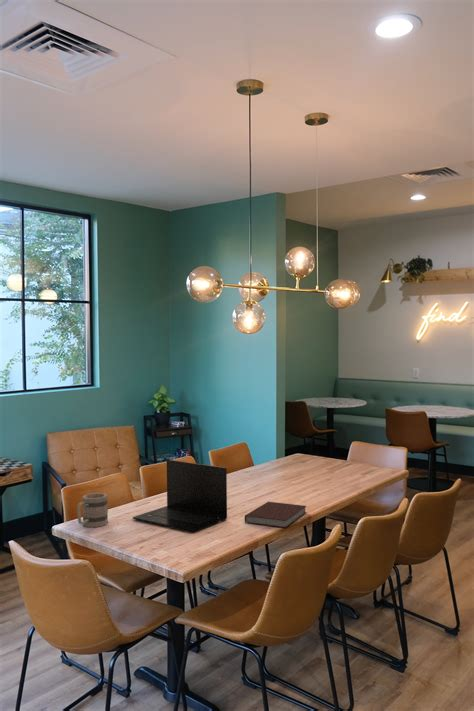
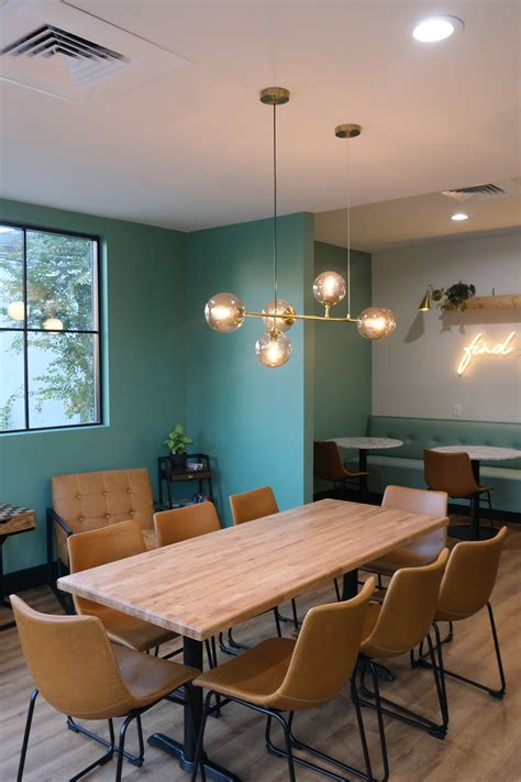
- laptop [132,459,228,533]
- notebook [244,501,308,529]
- mug [76,492,109,528]
